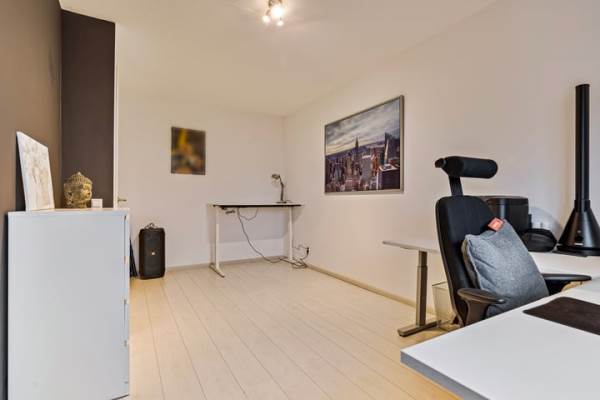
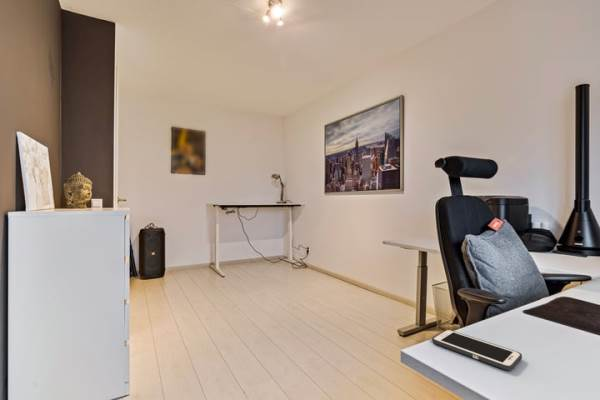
+ cell phone [431,329,523,371]
